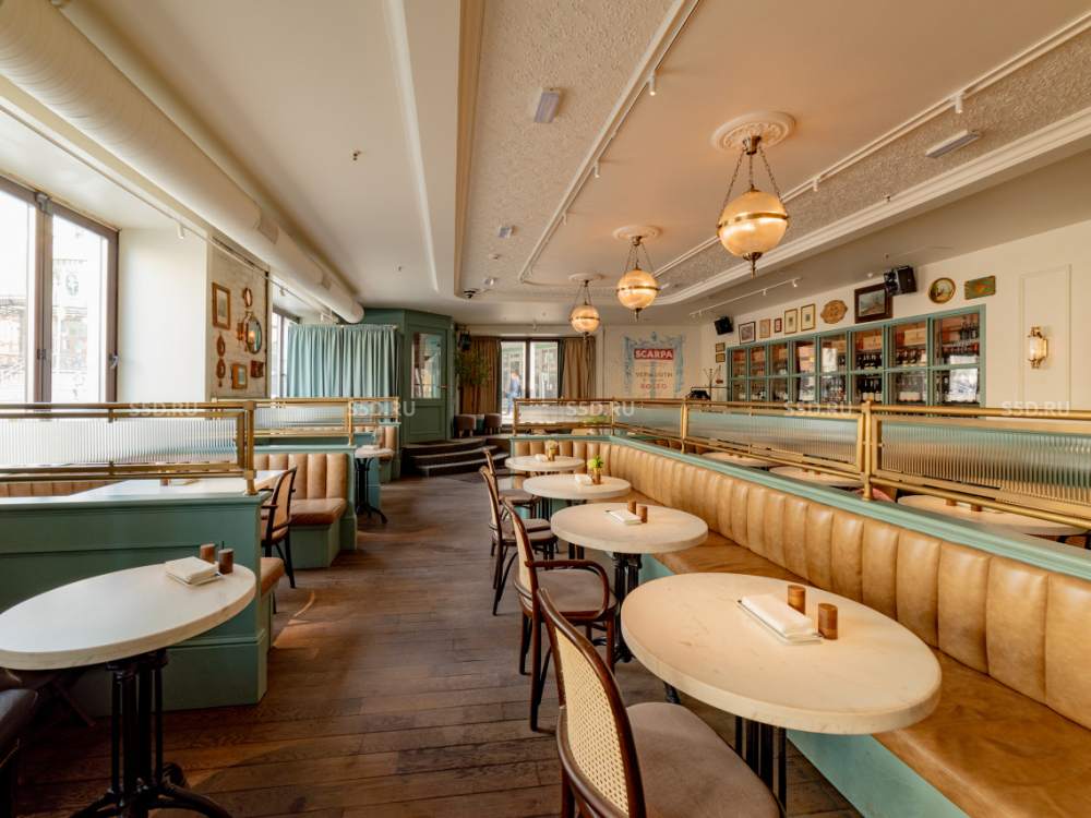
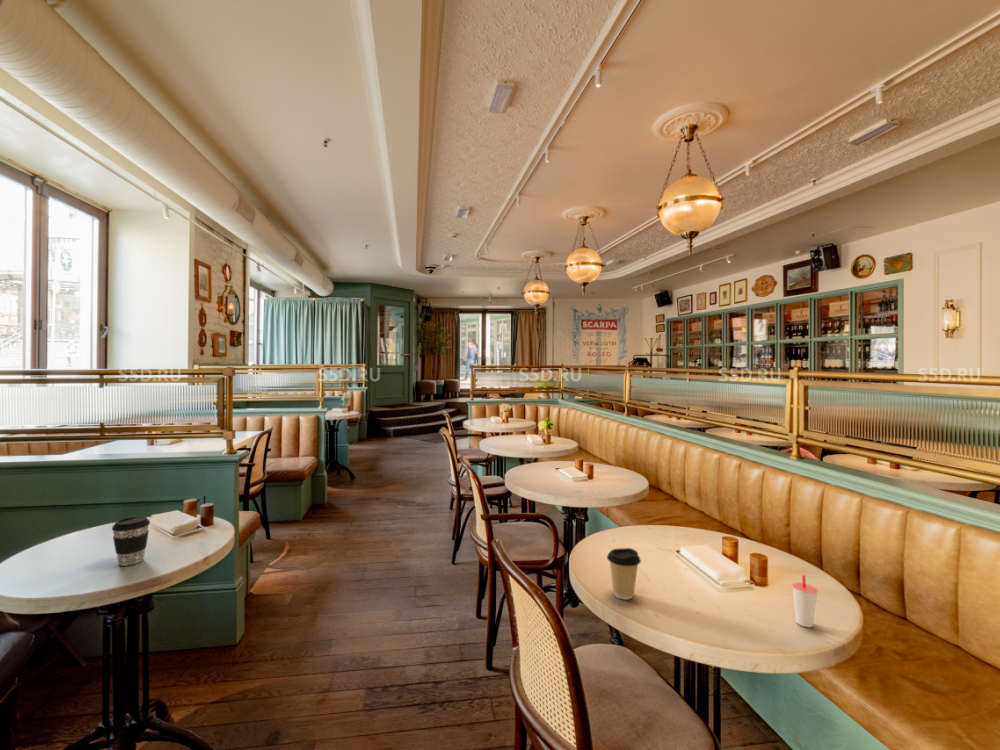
+ coffee cup [606,547,642,601]
+ coffee cup [111,515,151,567]
+ cup [791,574,819,628]
